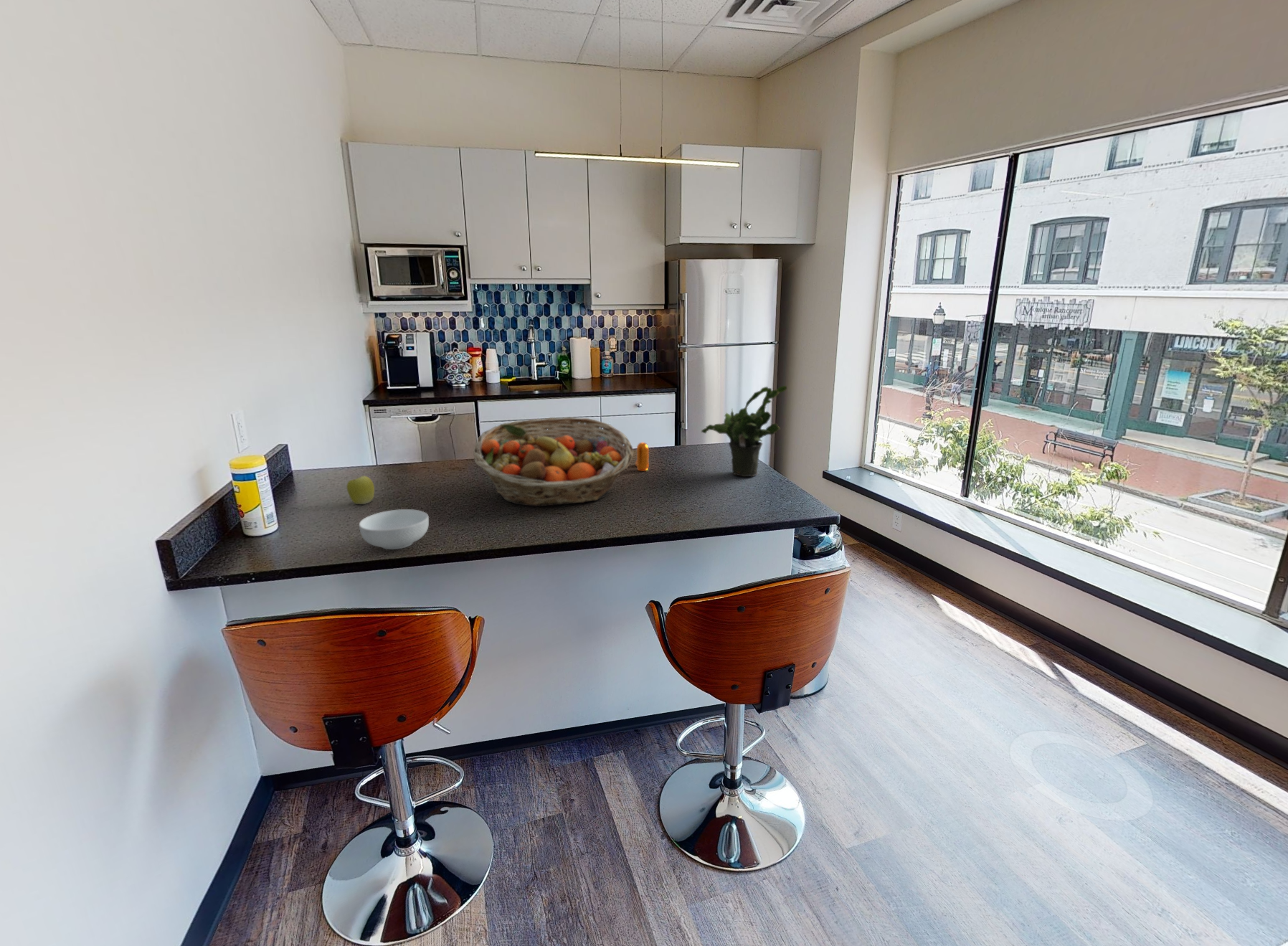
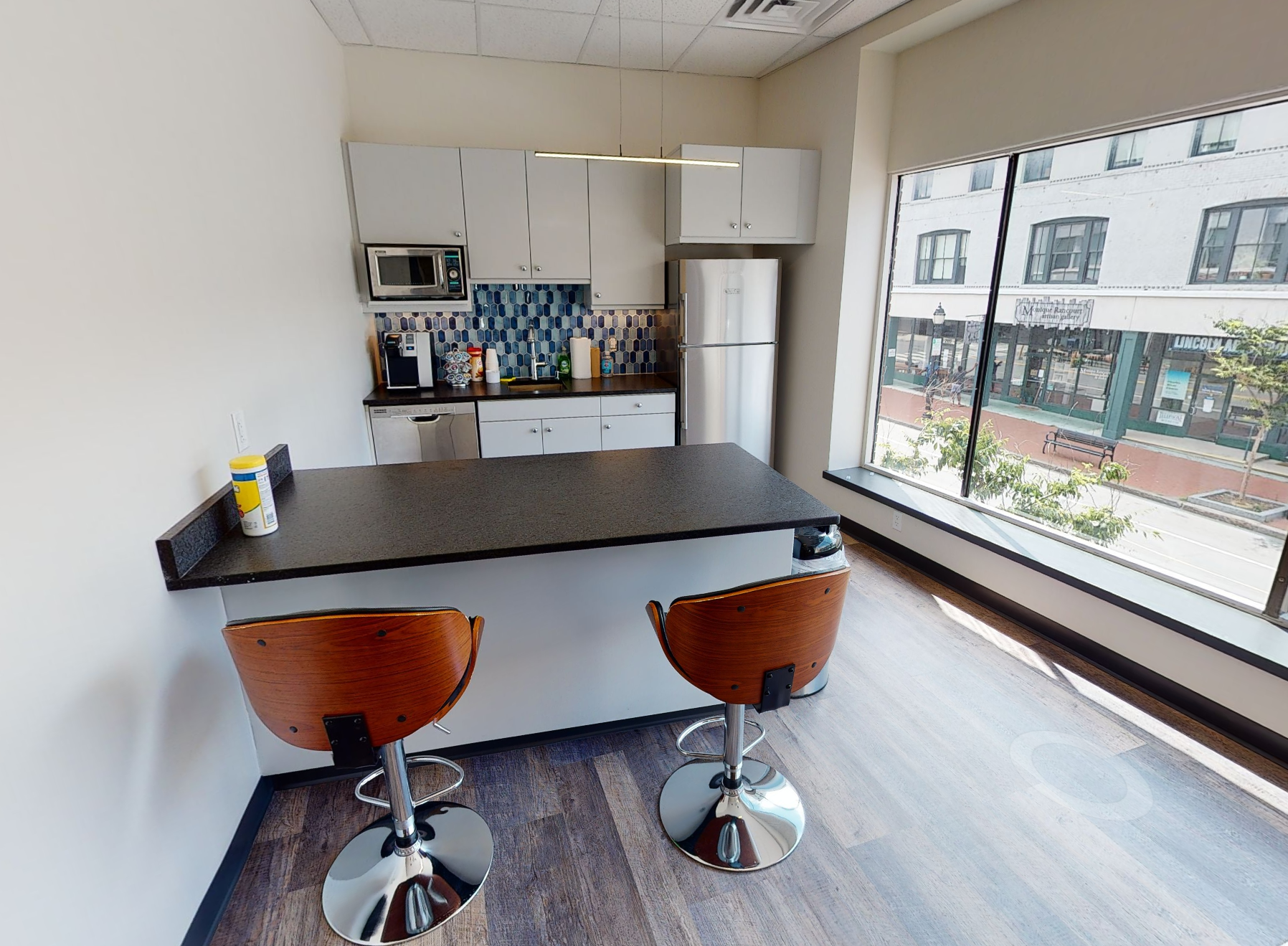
- cereal bowl [359,509,430,550]
- fruit basket [473,417,635,507]
- pepper shaker [635,442,650,471]
- potted plant [701,385,787,477]
- apple [346,476,375,505]
